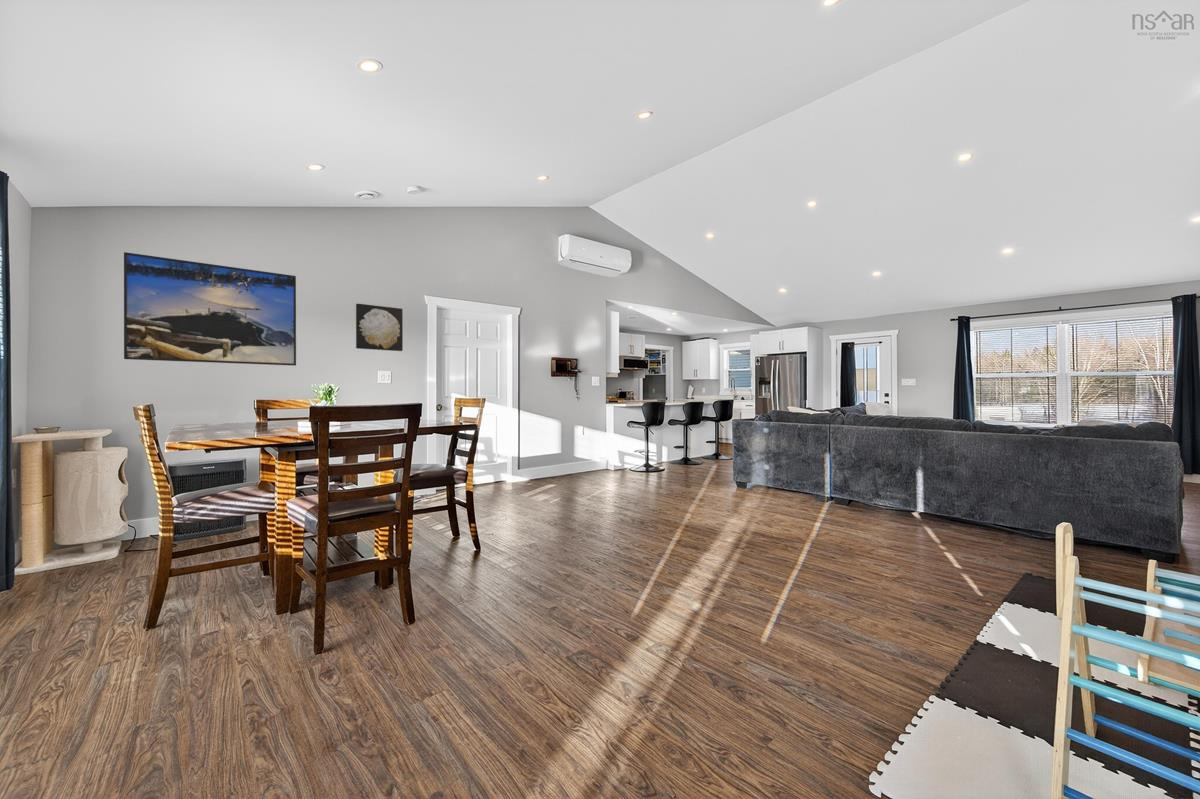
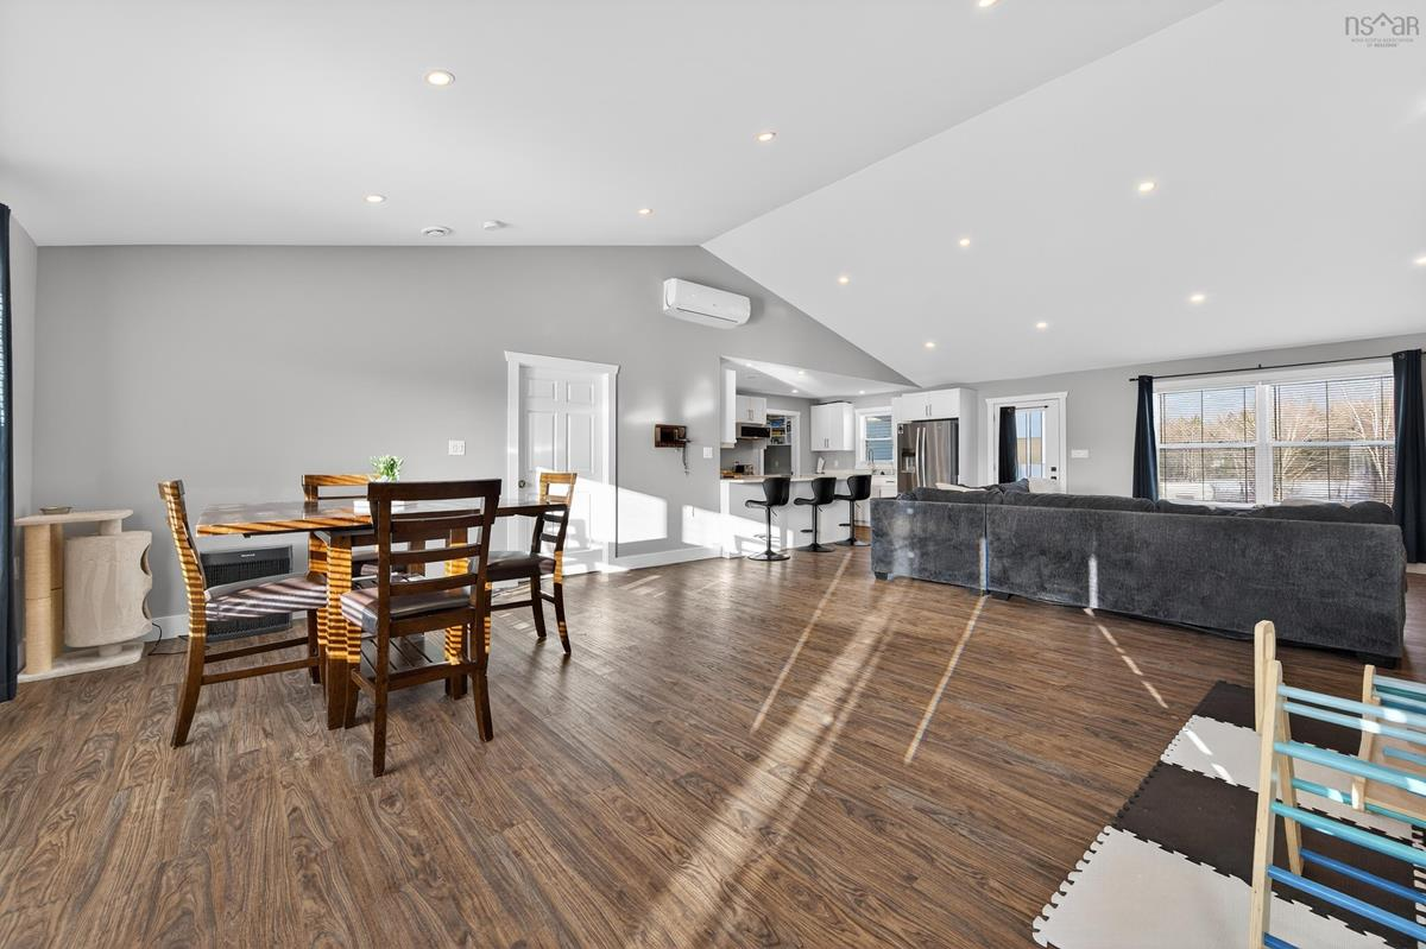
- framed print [123,251,297,367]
- wall art [355,303,404,352]
